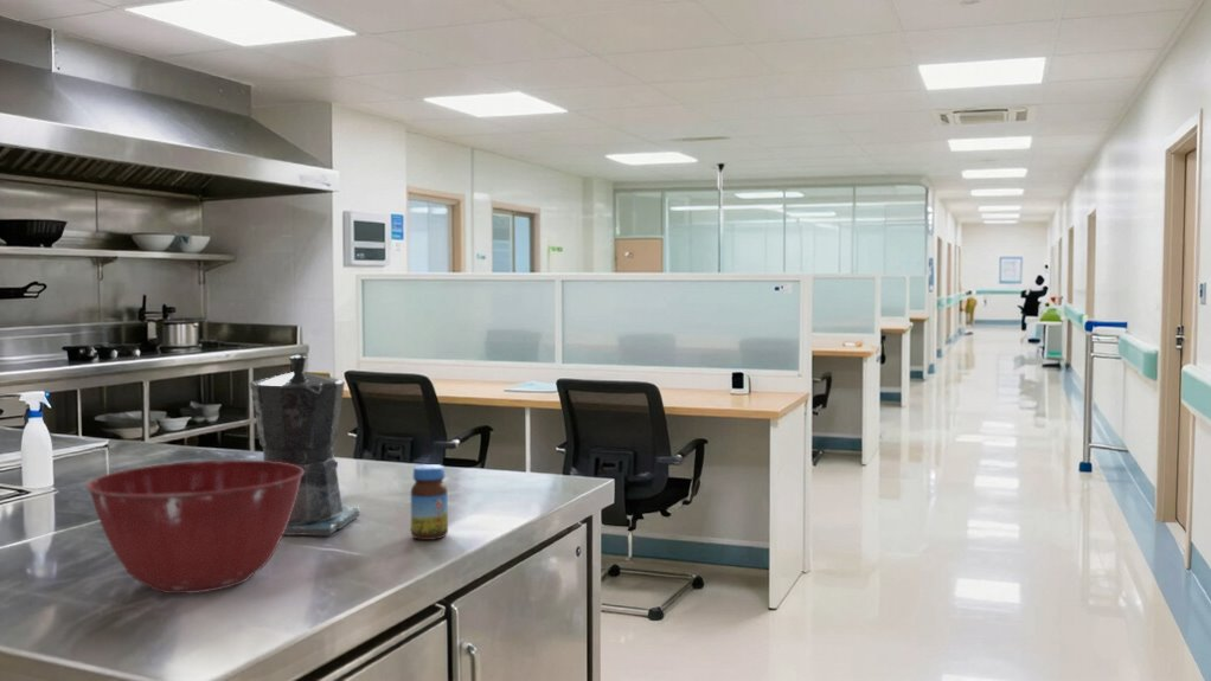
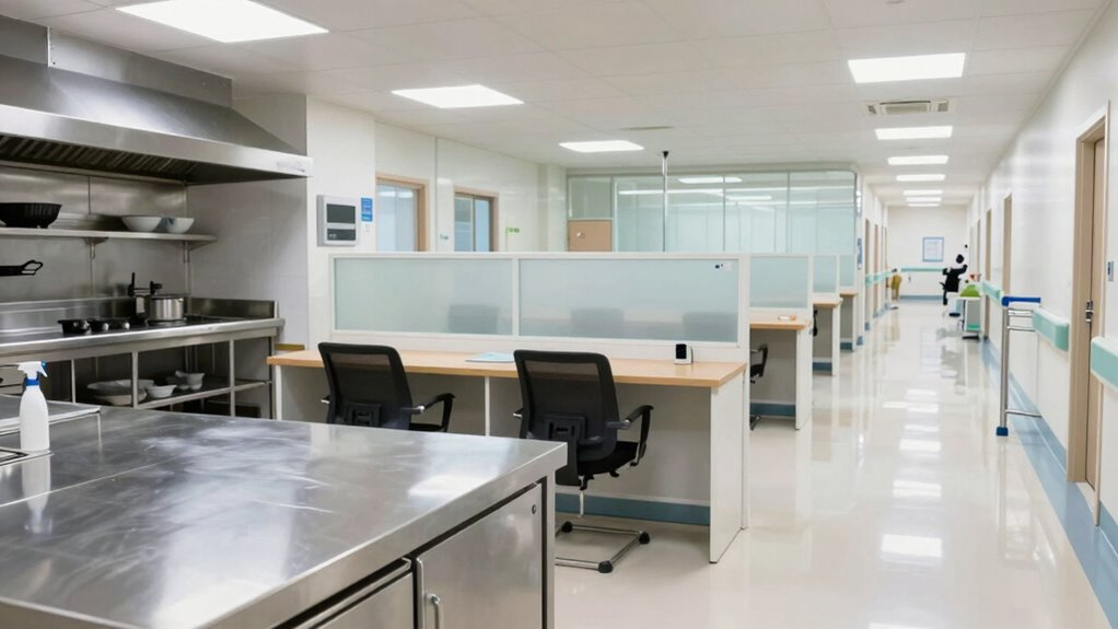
- mixing bowl [85,460,305,595]
- jar [410,463,449,541]
- coffee maker [249,354,360,537]
